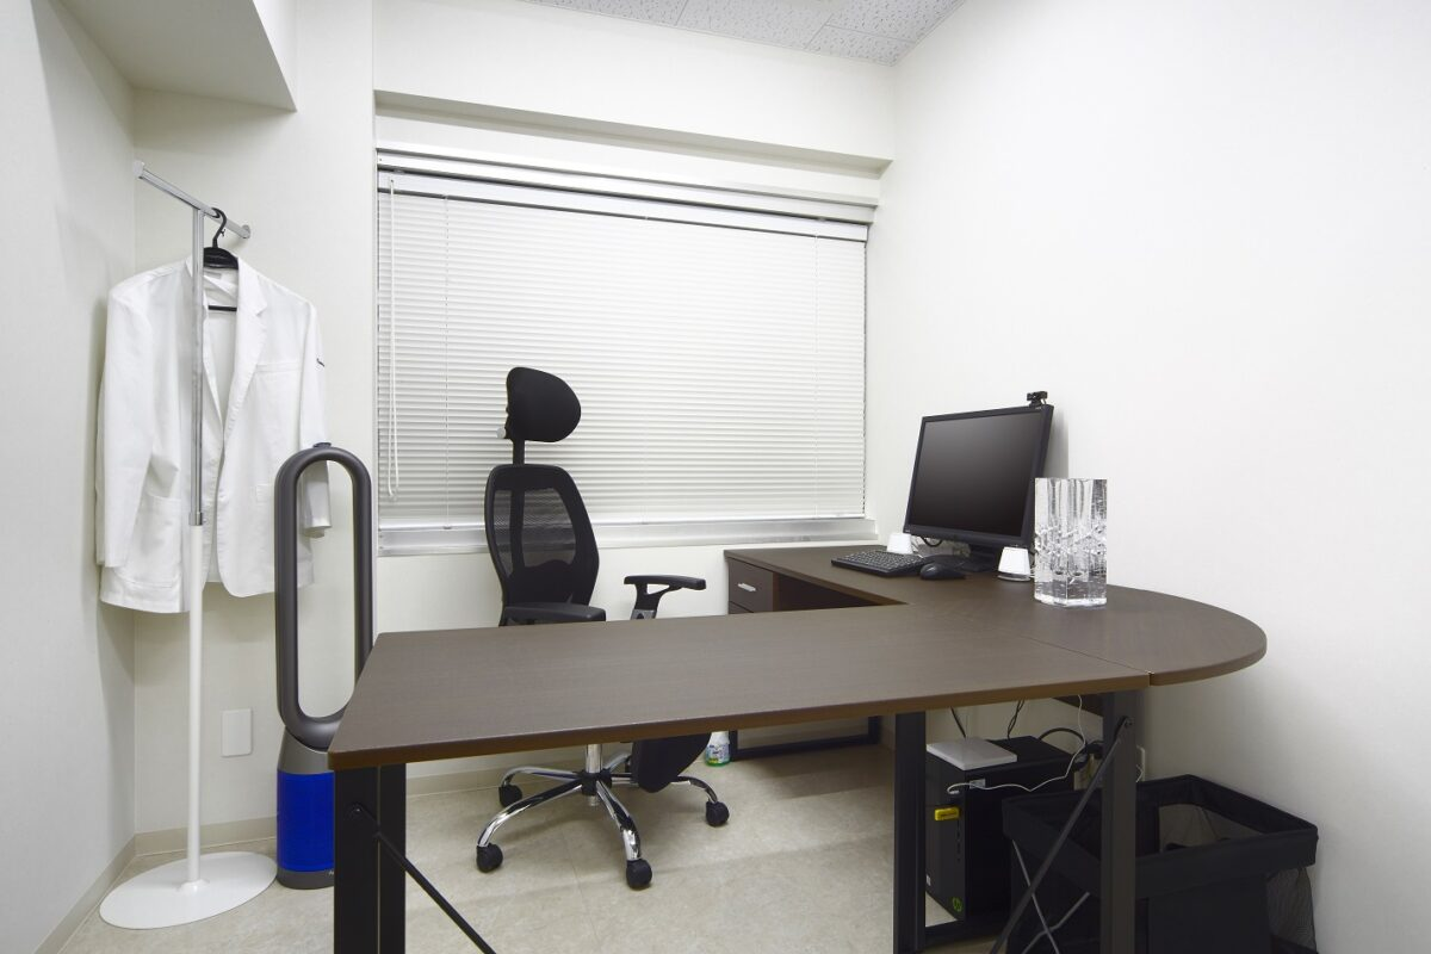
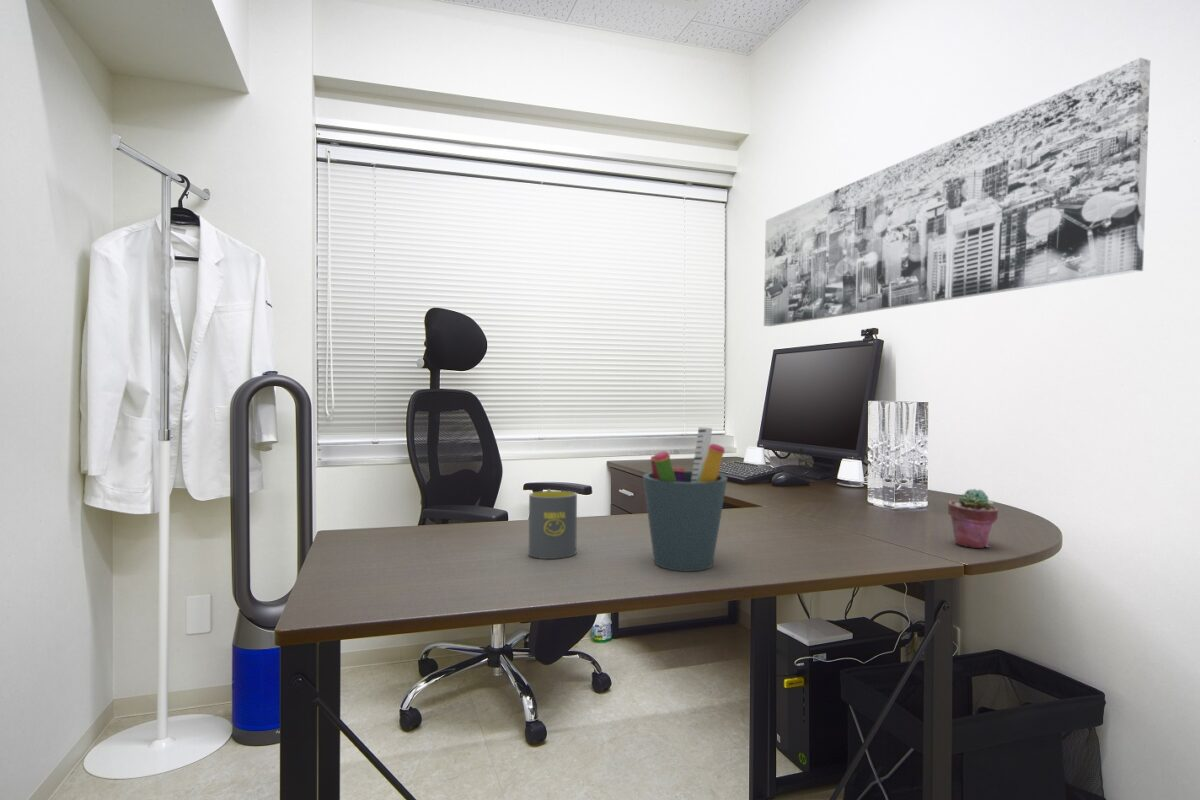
+ pen holder [642,426,728,572]
+ wall art [763,57,1151,327]
+ potted succulent [947,488,999,549]
+ mug [528,488,578,560]
